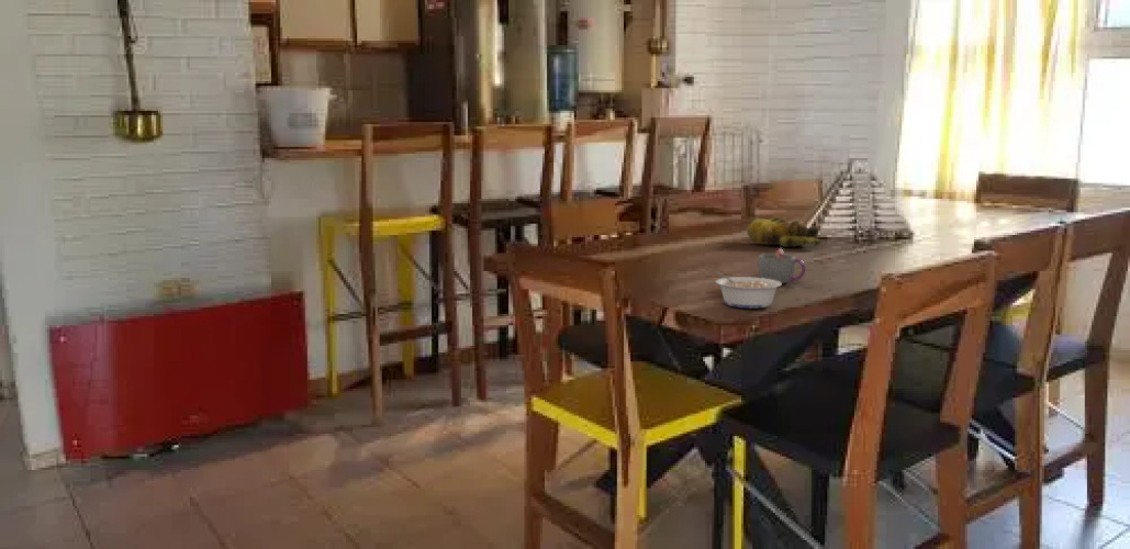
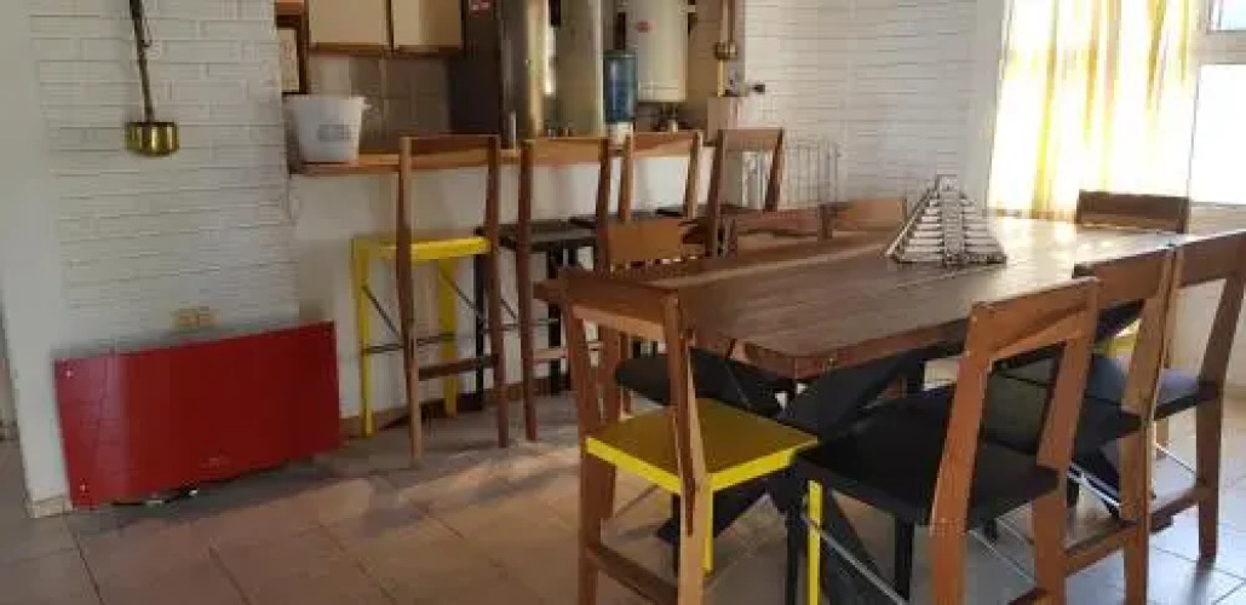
- mug [757,247,807,284]
- banana bunch [746,215,821,248]
- legume [714,270,783,310]
